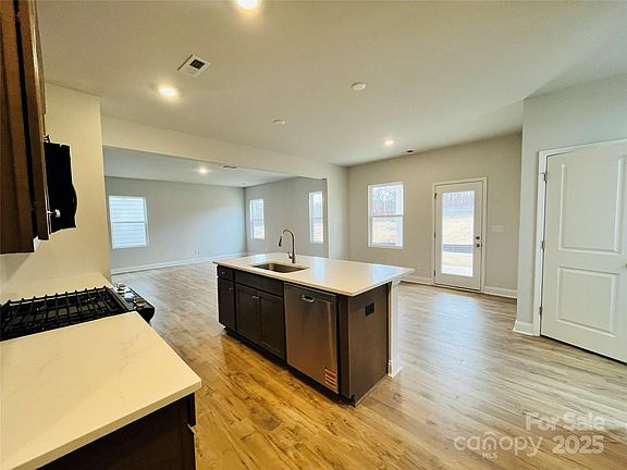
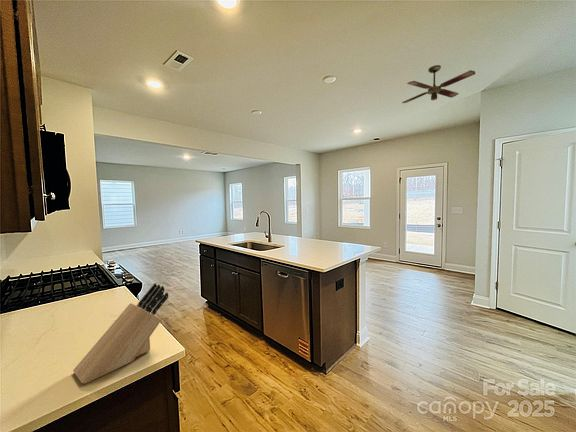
+ knife block [72,282,169,385]
+ ceiling fan [401,64,476,104]
